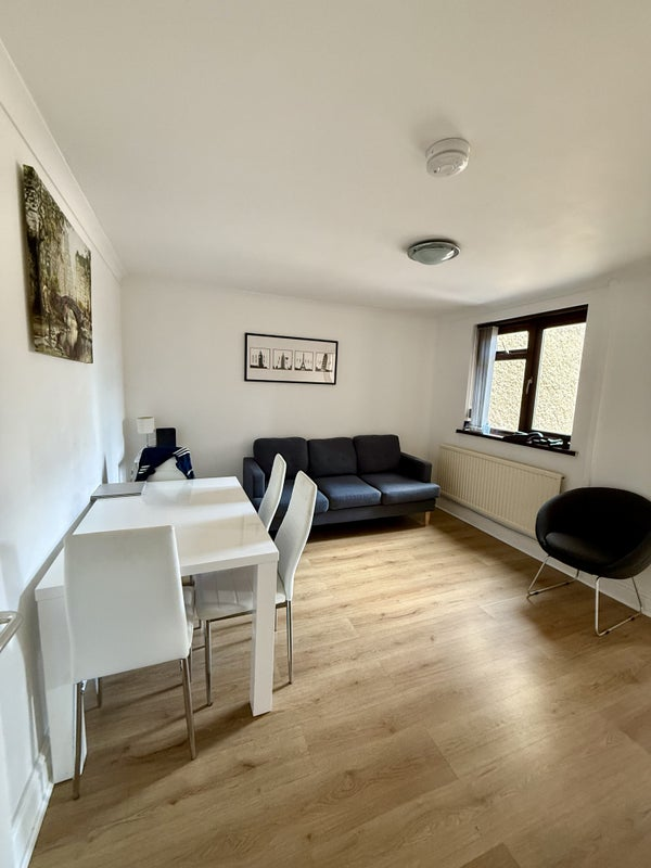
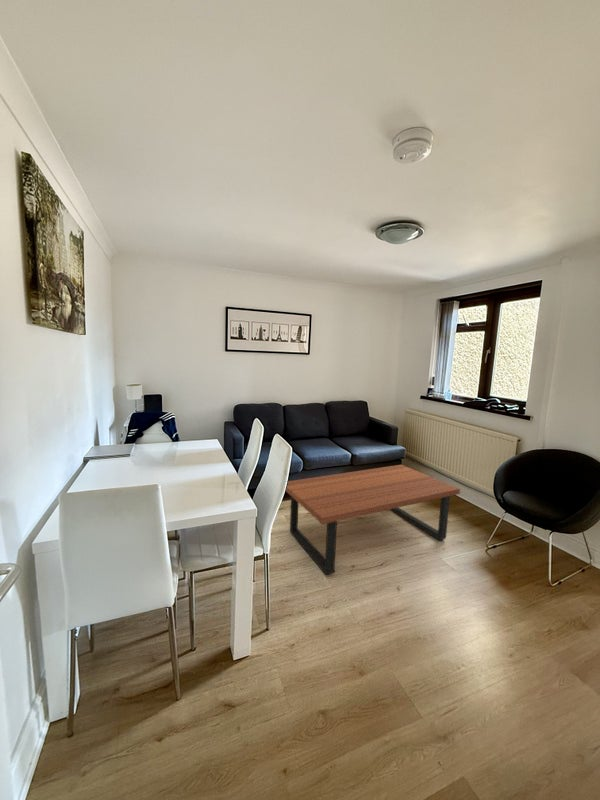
+ coffee table [285,464,461,575]
